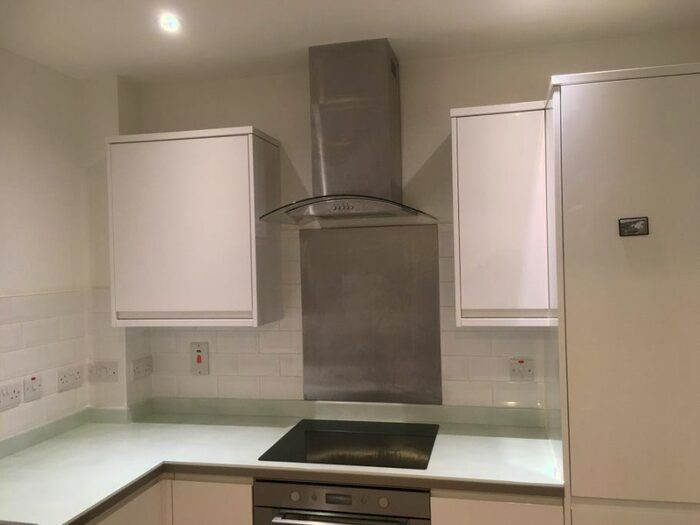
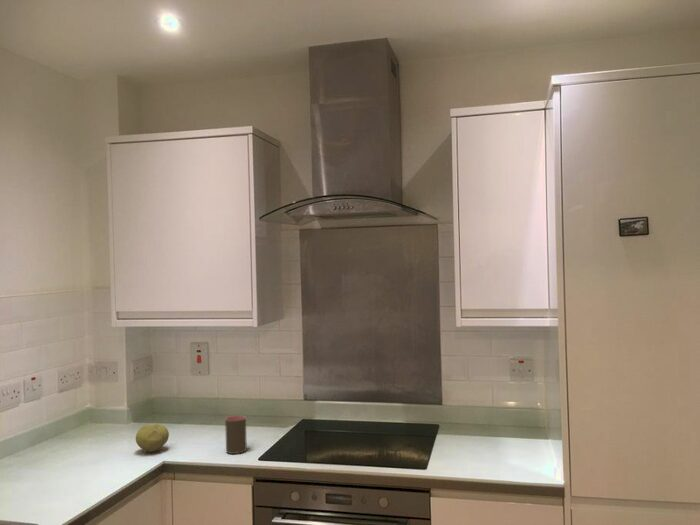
+ cup [224,415,248,455]
+ fruit [135,423,170,453]
